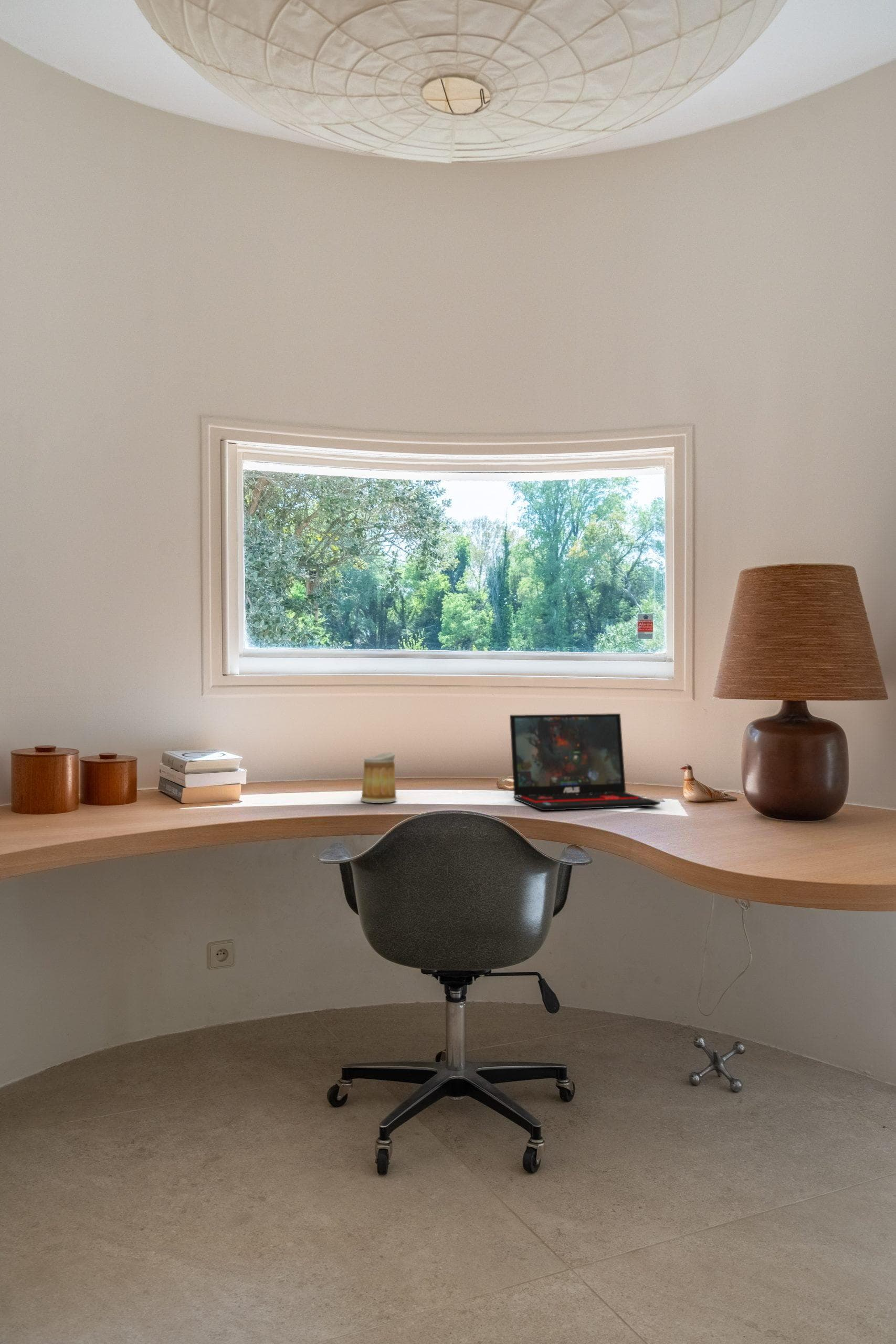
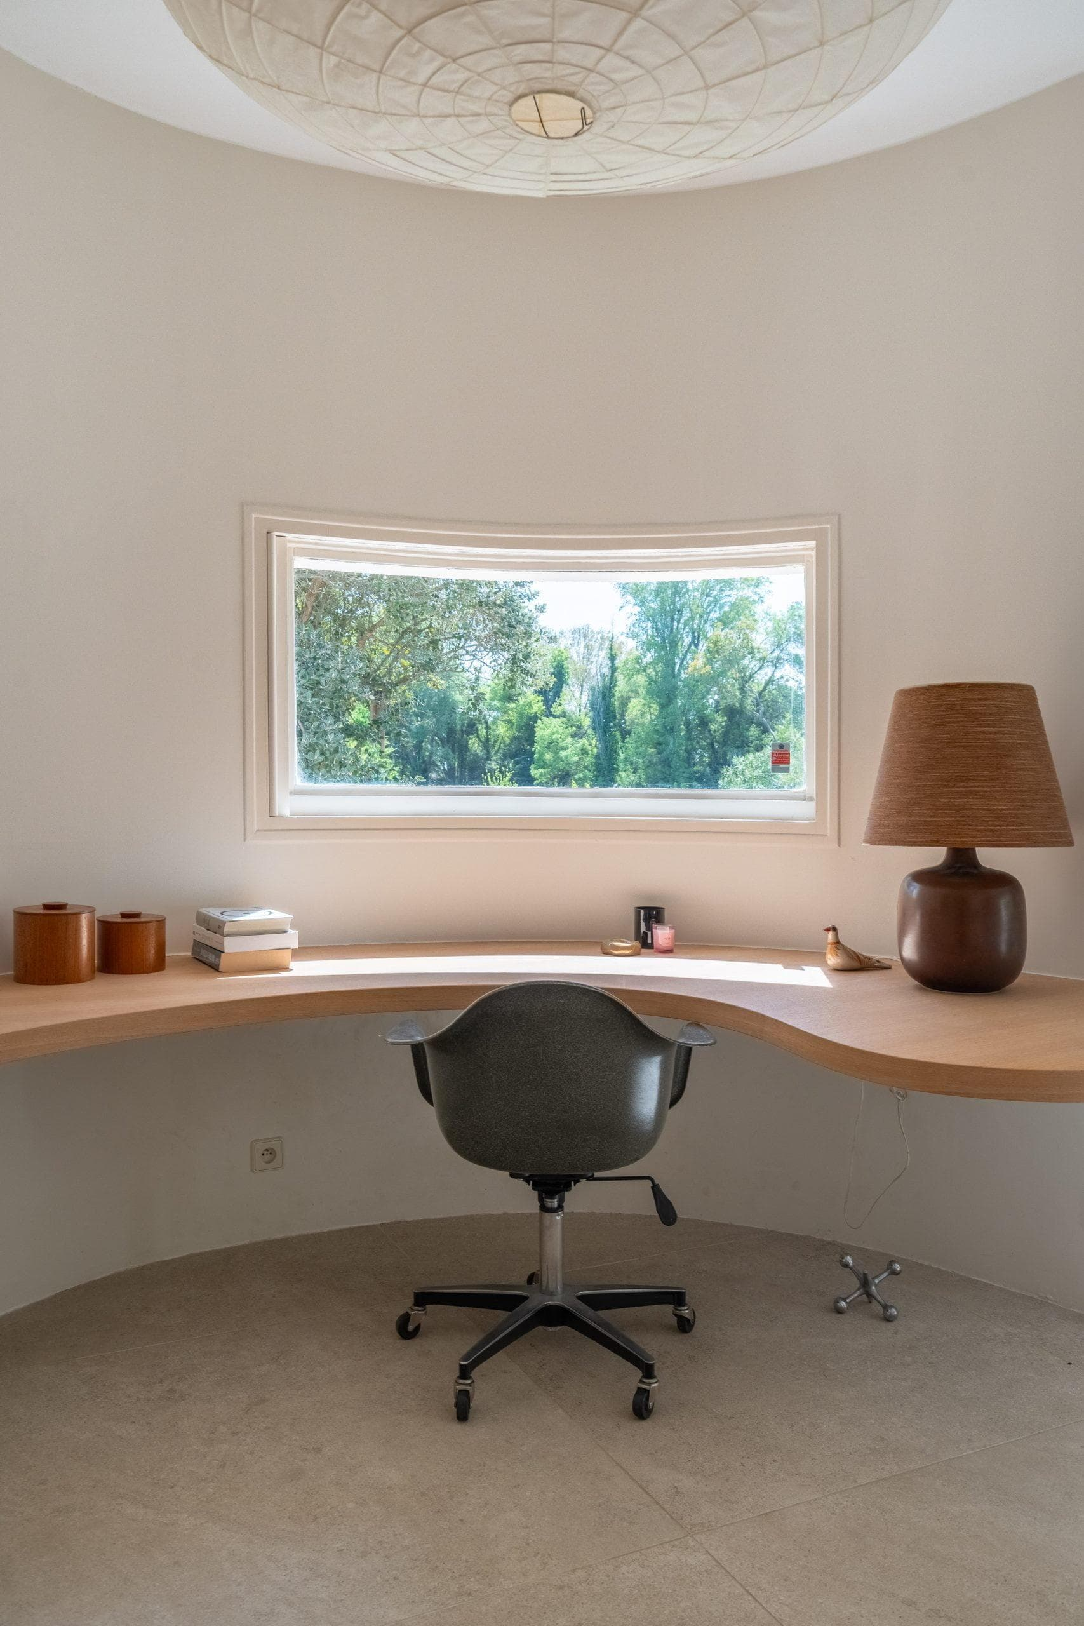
- mug [360,751,398,804]
- laptop [509,713,661,811]
